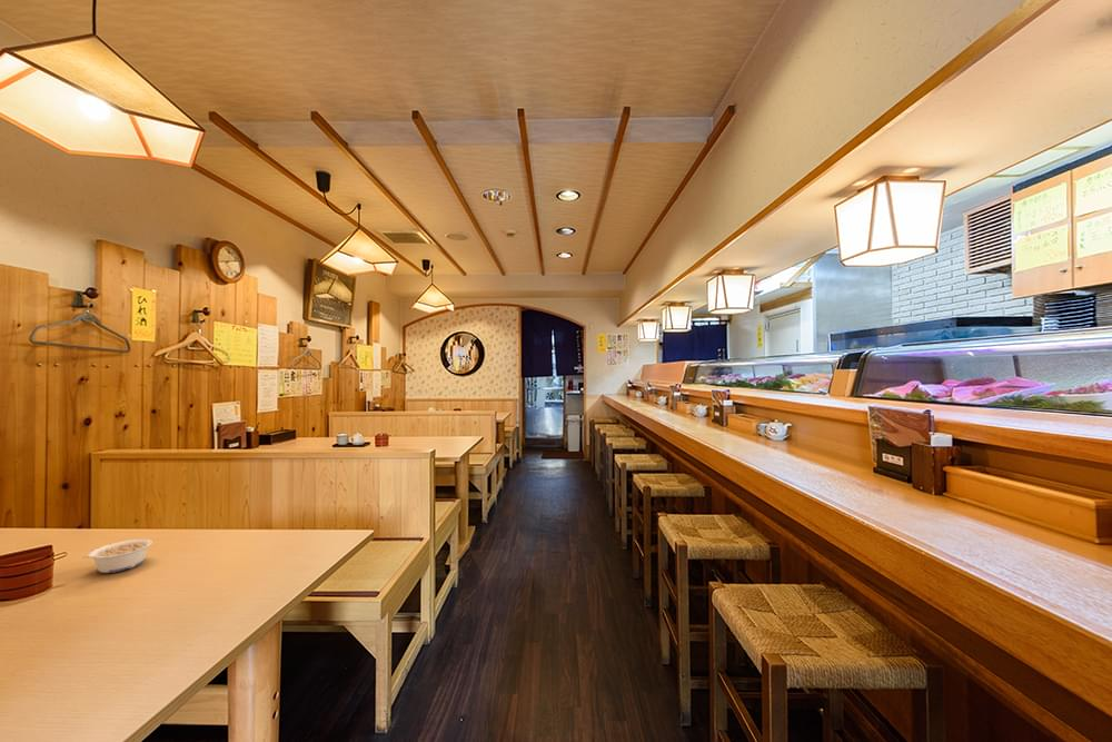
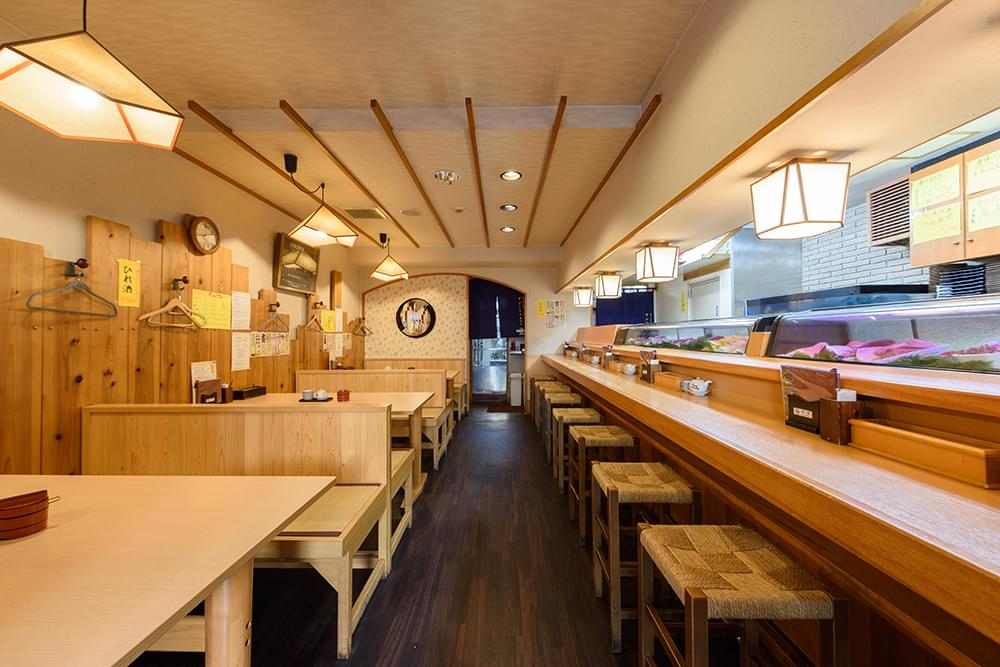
- legume [83,538,153,574]
